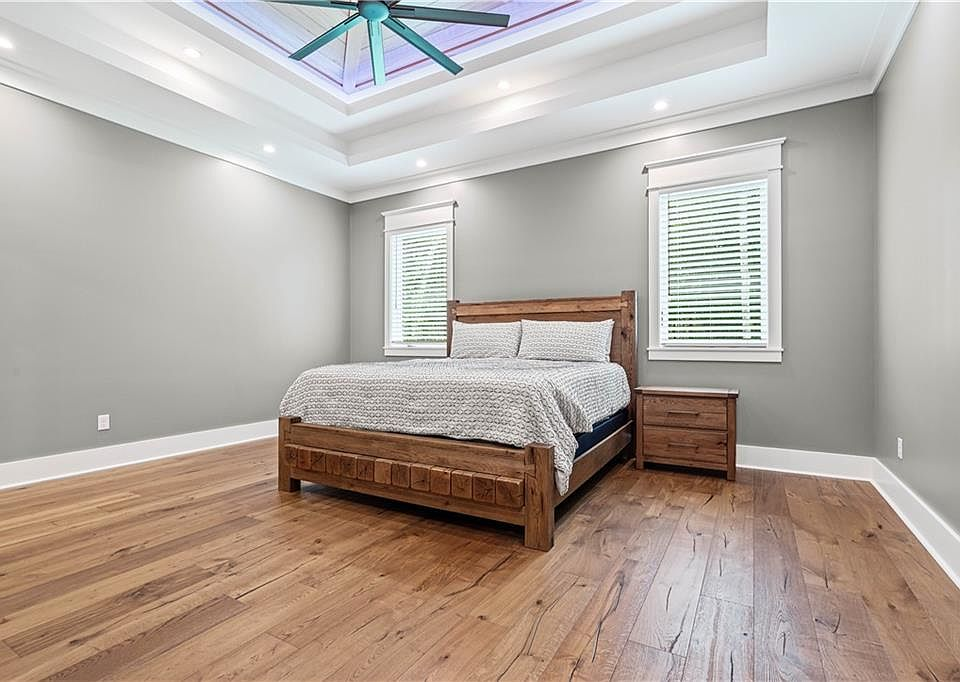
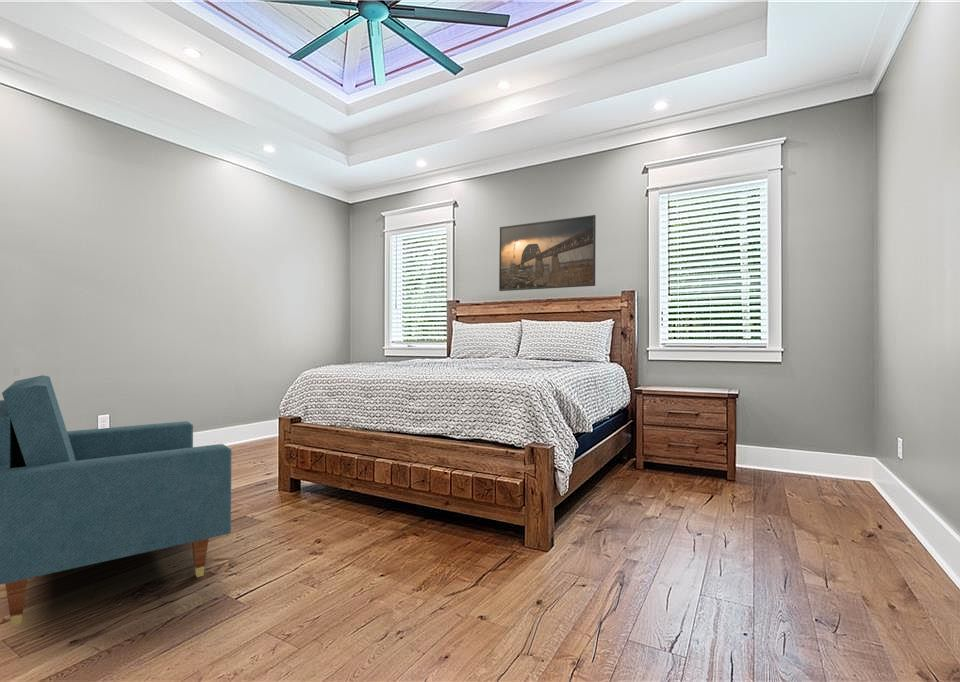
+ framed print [498,214,597,292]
+ armchair [0,374,232,627]
